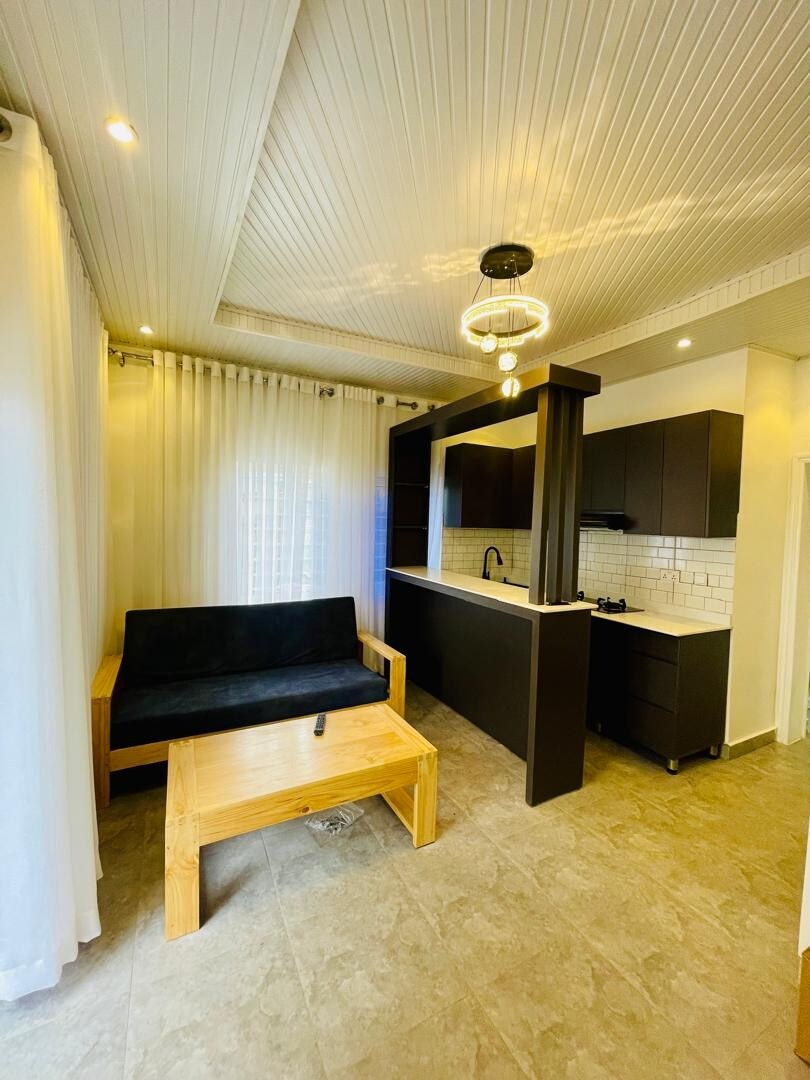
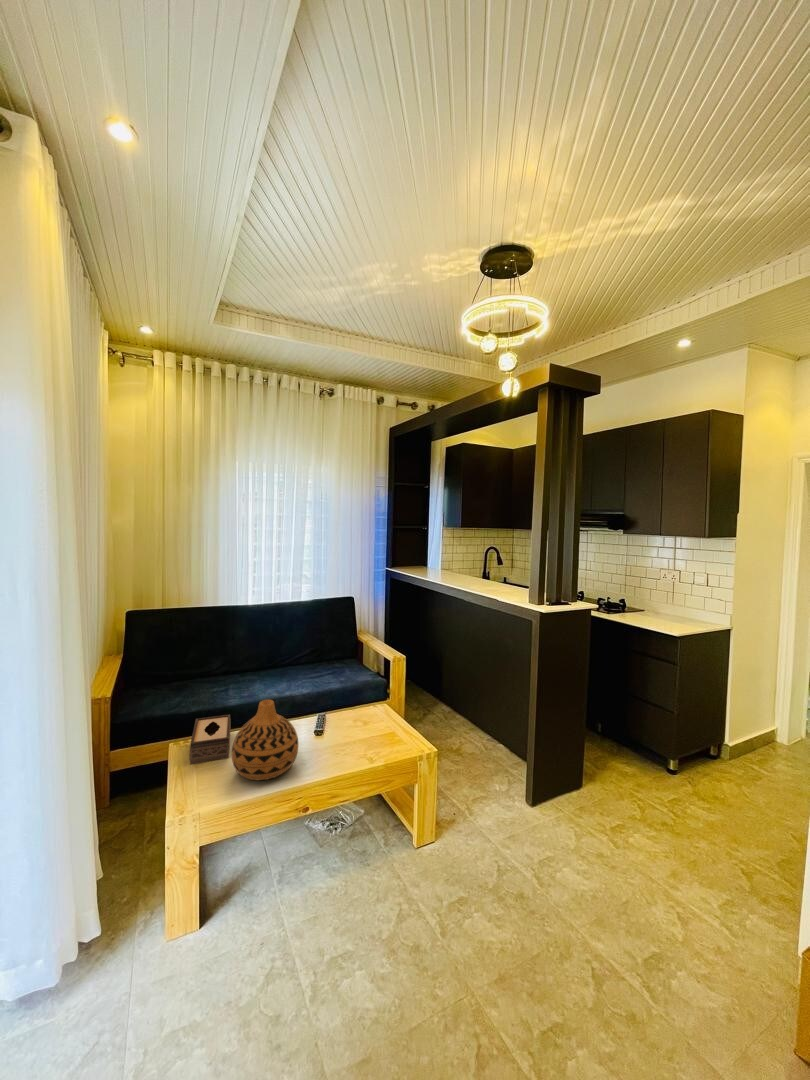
+ vase [231,699,299,781]
+ tissue box [189,714,232,766]
